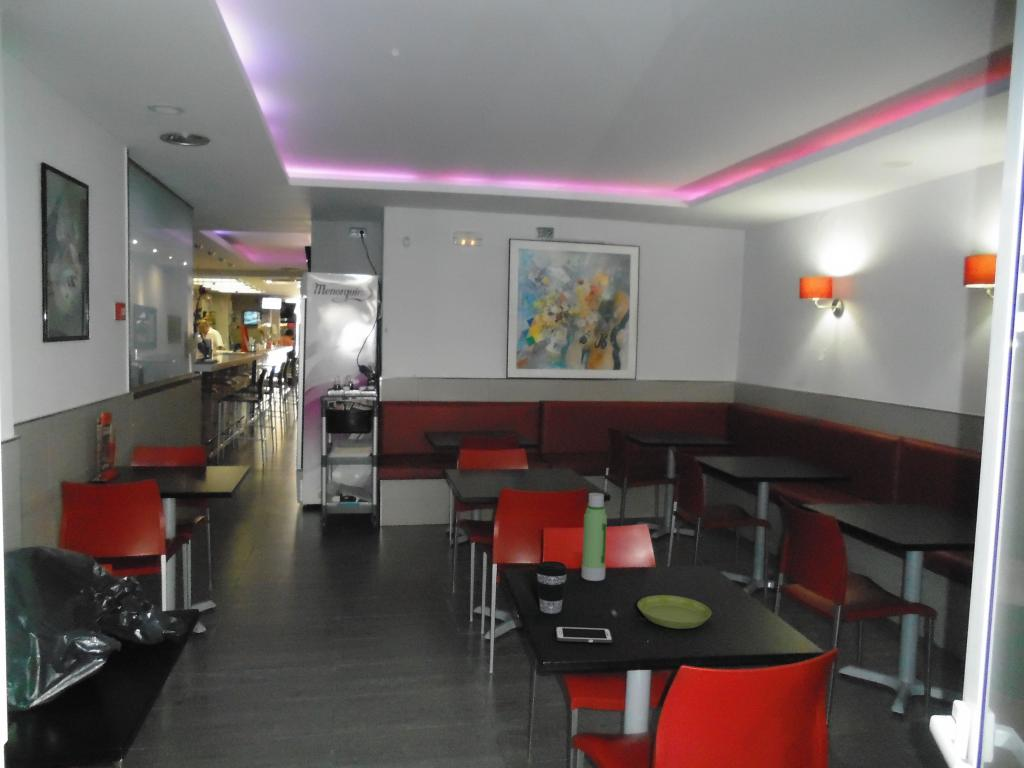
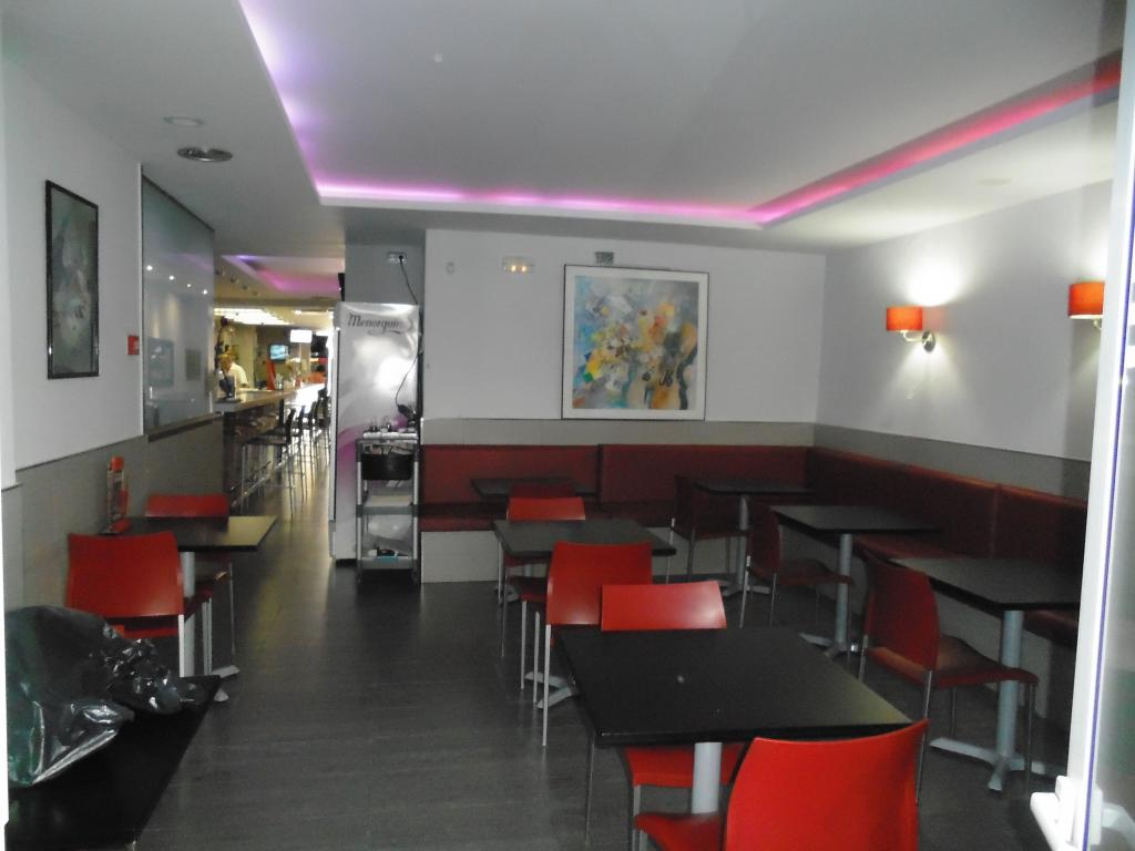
- saucer [636,594,712,630]
- water bottle [580,492,608,582]
- cell phone [555,626,614,644]
- coffee cup [535,560,569,615]
